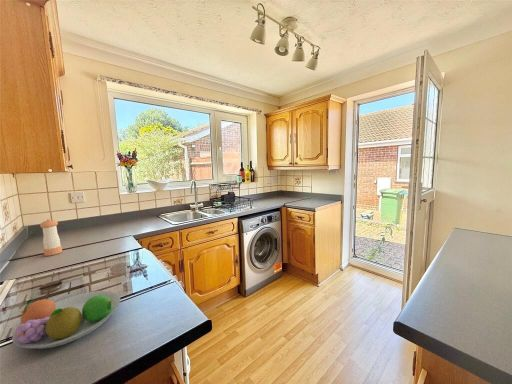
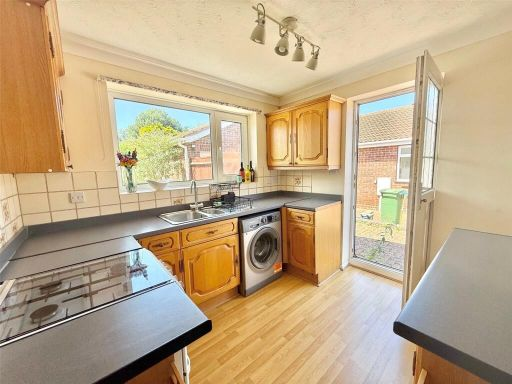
- pepper shaker [39,218,63,257]
- fruit bowl [11,290,122,350]
